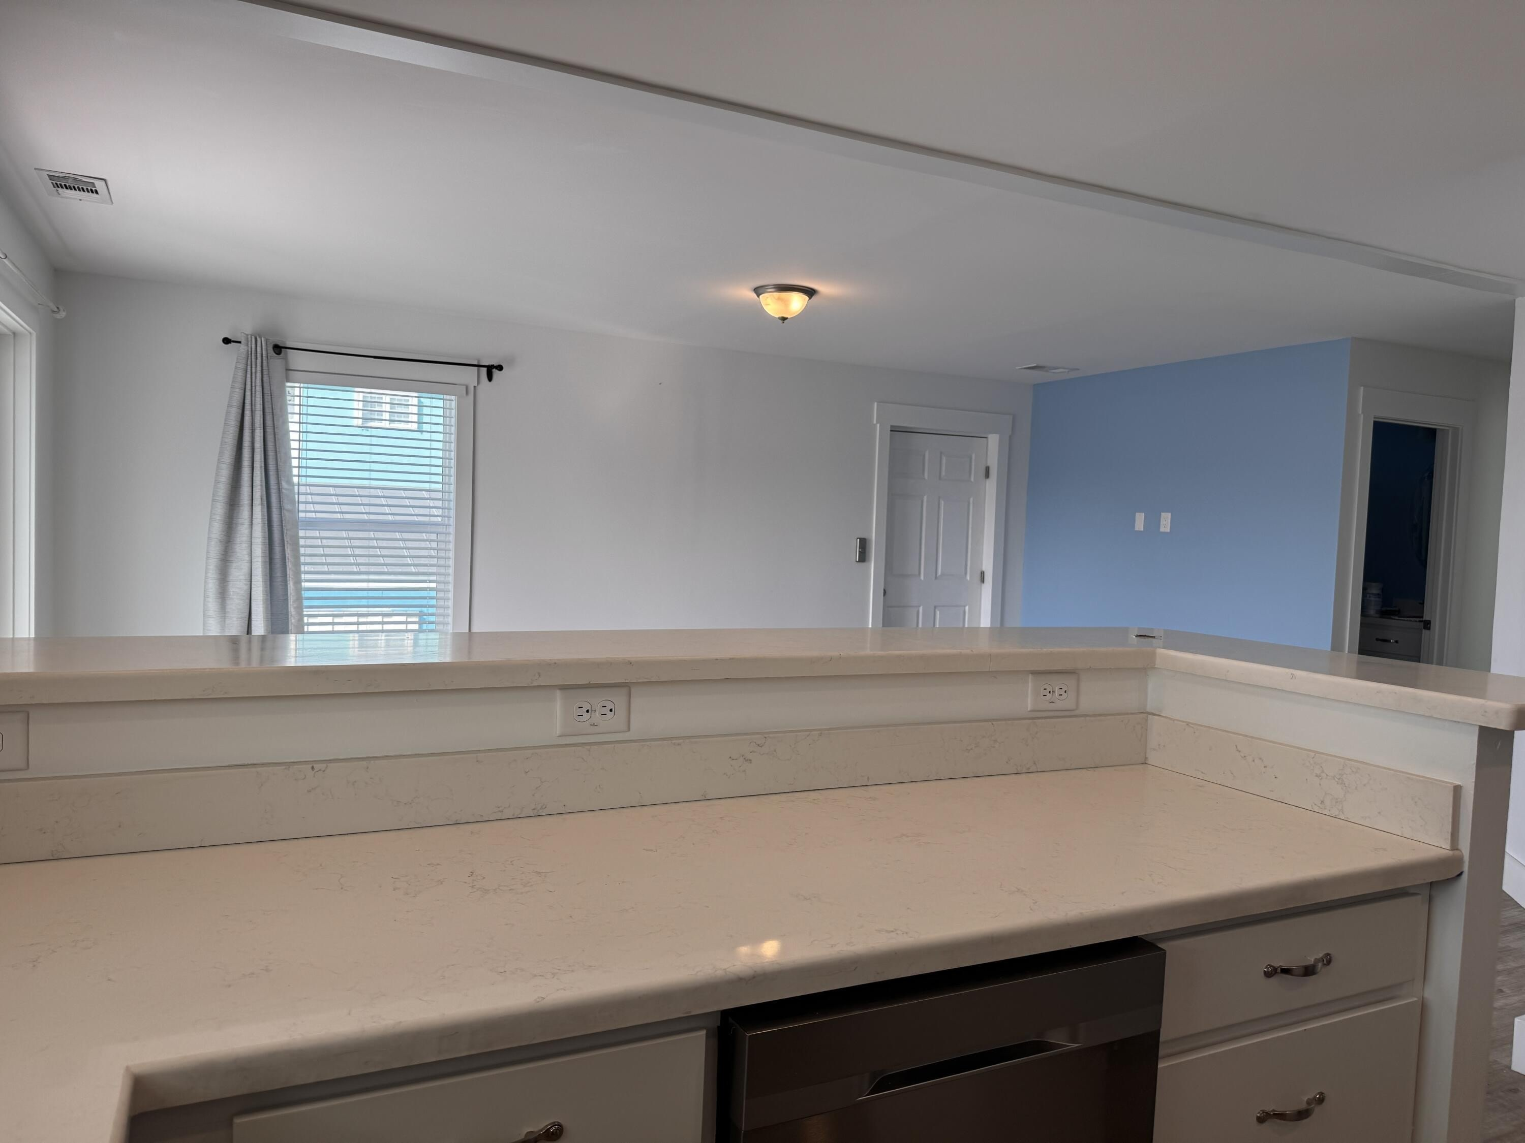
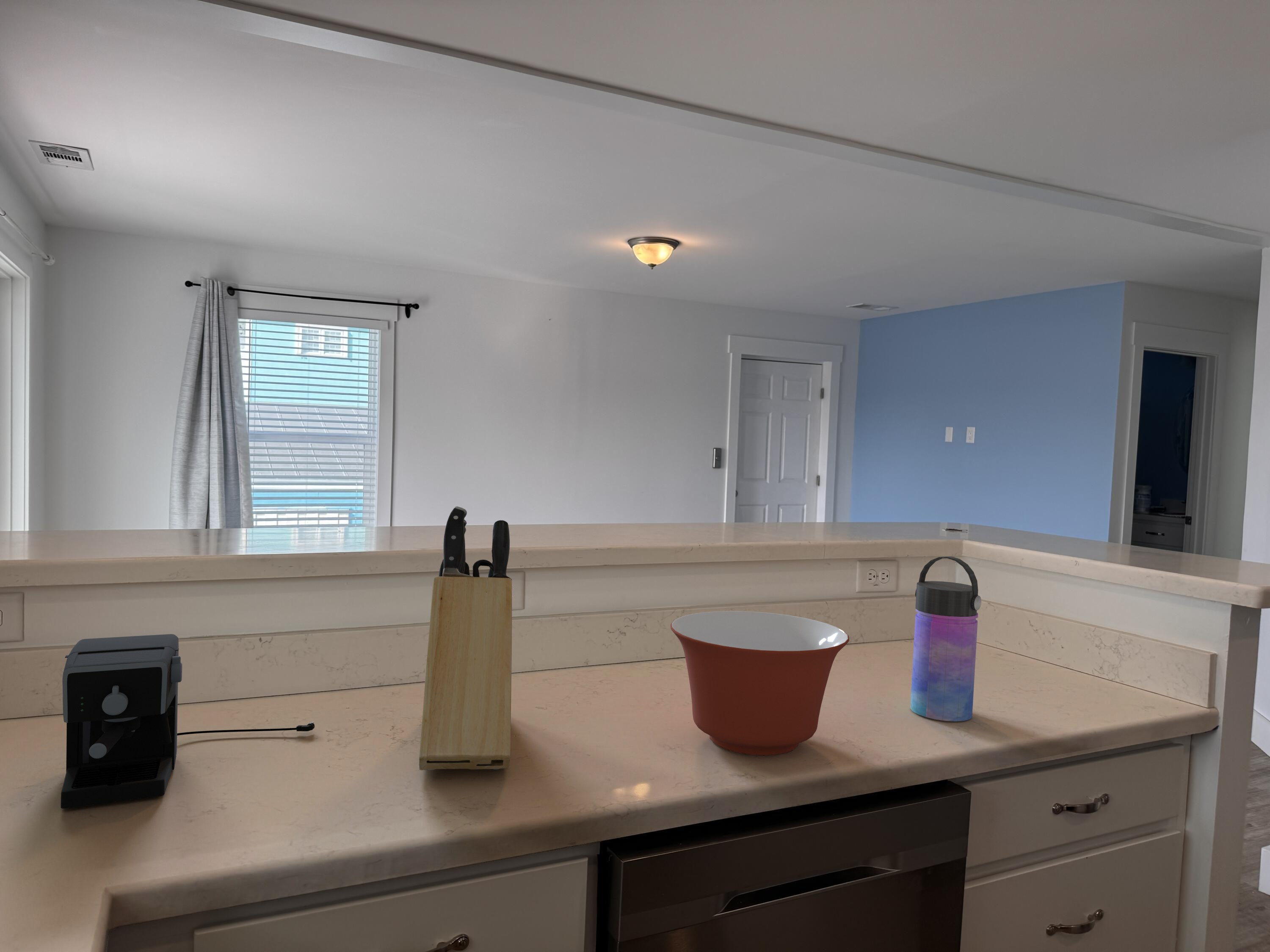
+ knife block [419,506,512,770]
+ coffee maker [60,634,315,809]
+ mixing bowl [670,611,850,756]
+ water bottle [910,556,982,722]
